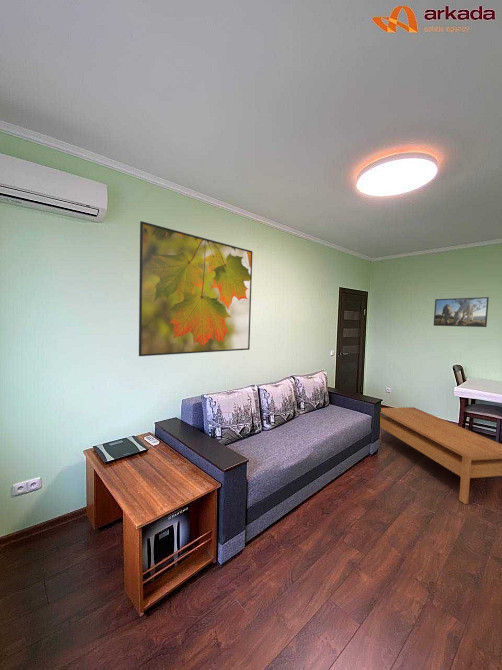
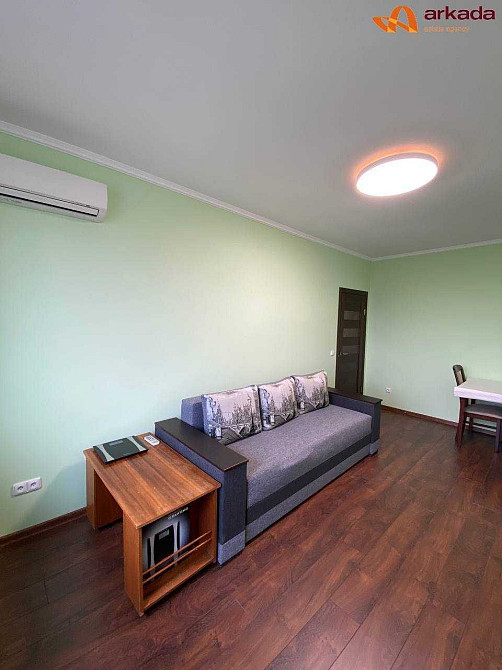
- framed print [433,296,490,328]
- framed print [138,220,253,357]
- coffee table [380,406,502,505]
